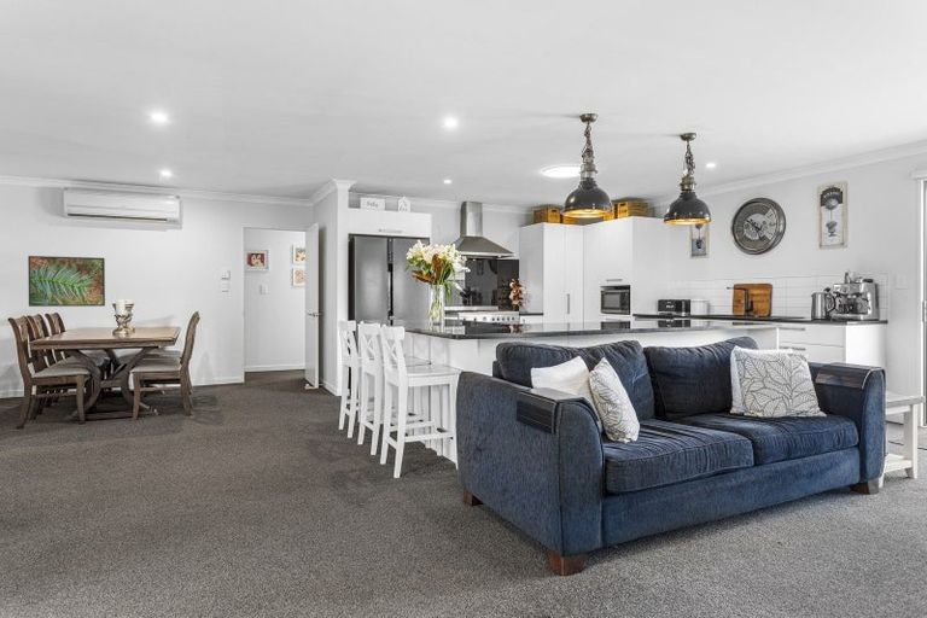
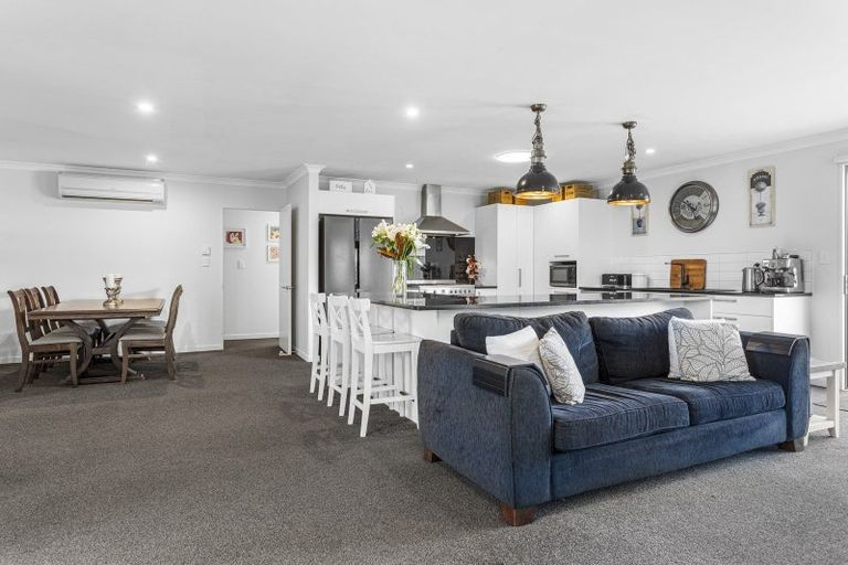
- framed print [27,255,106,308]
